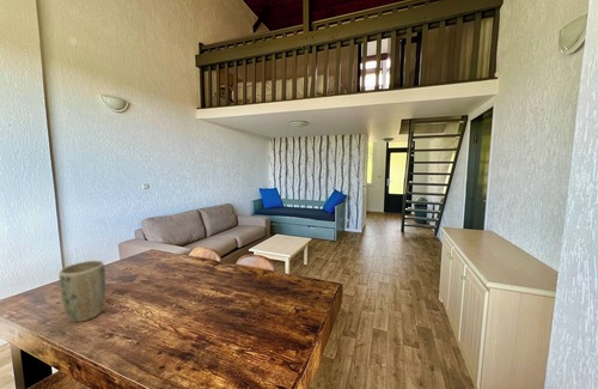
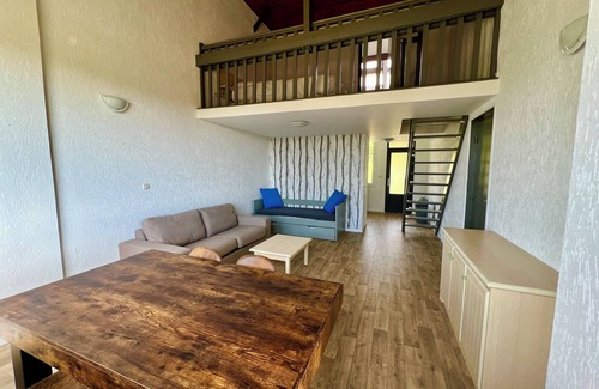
- plant pot [59,260,108,323]
